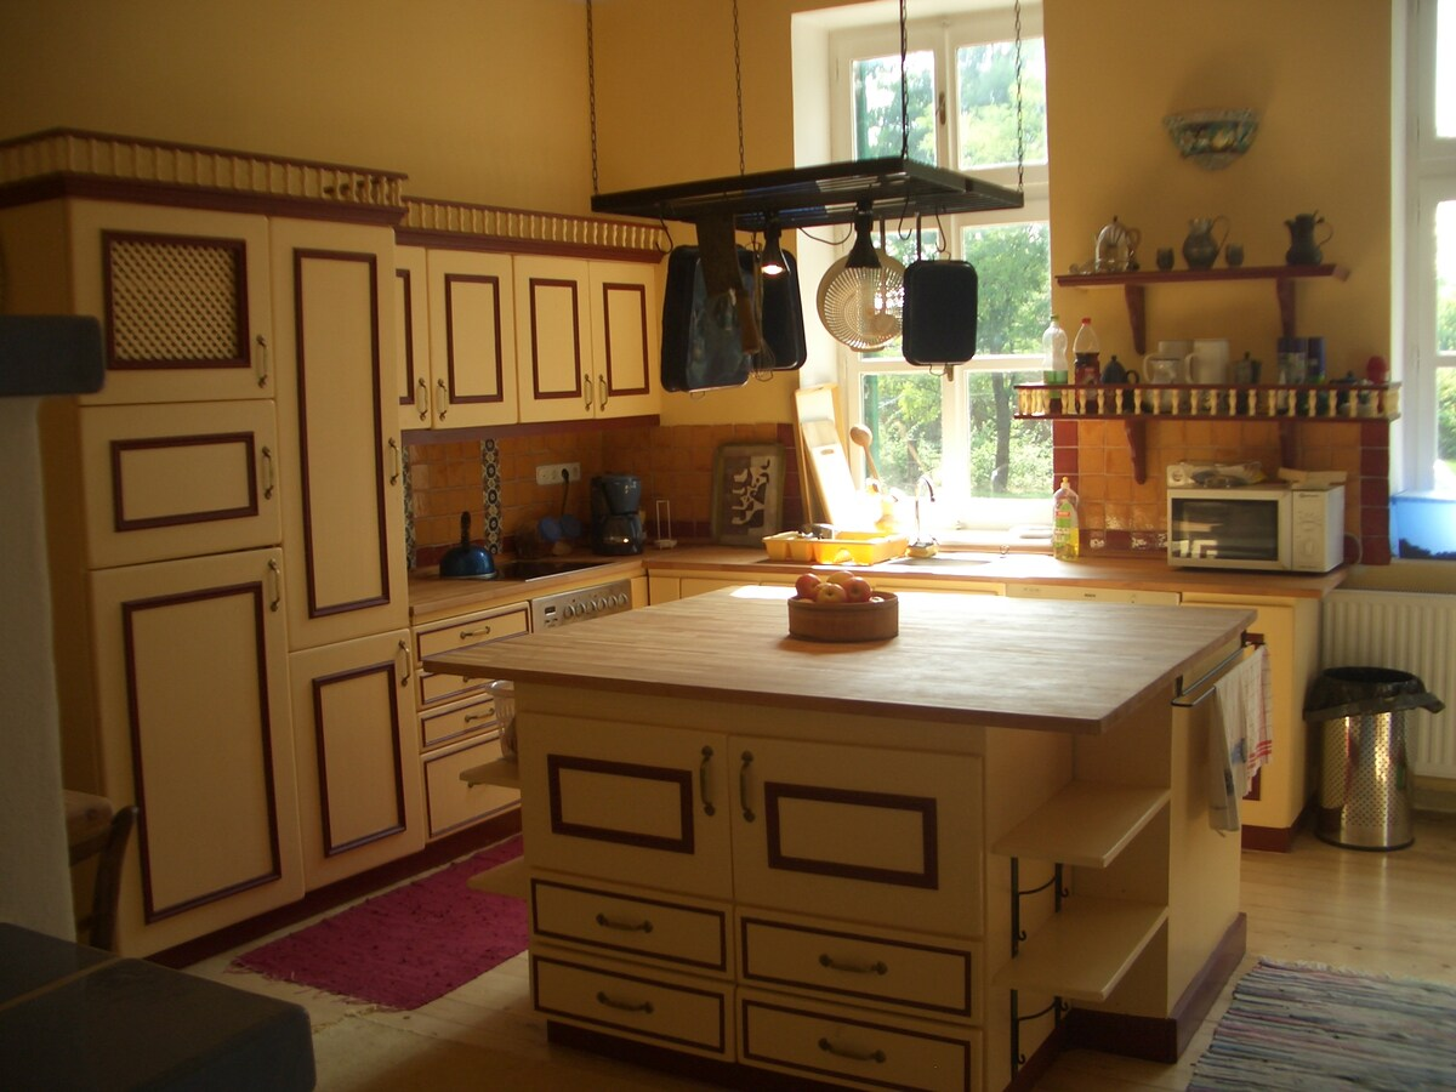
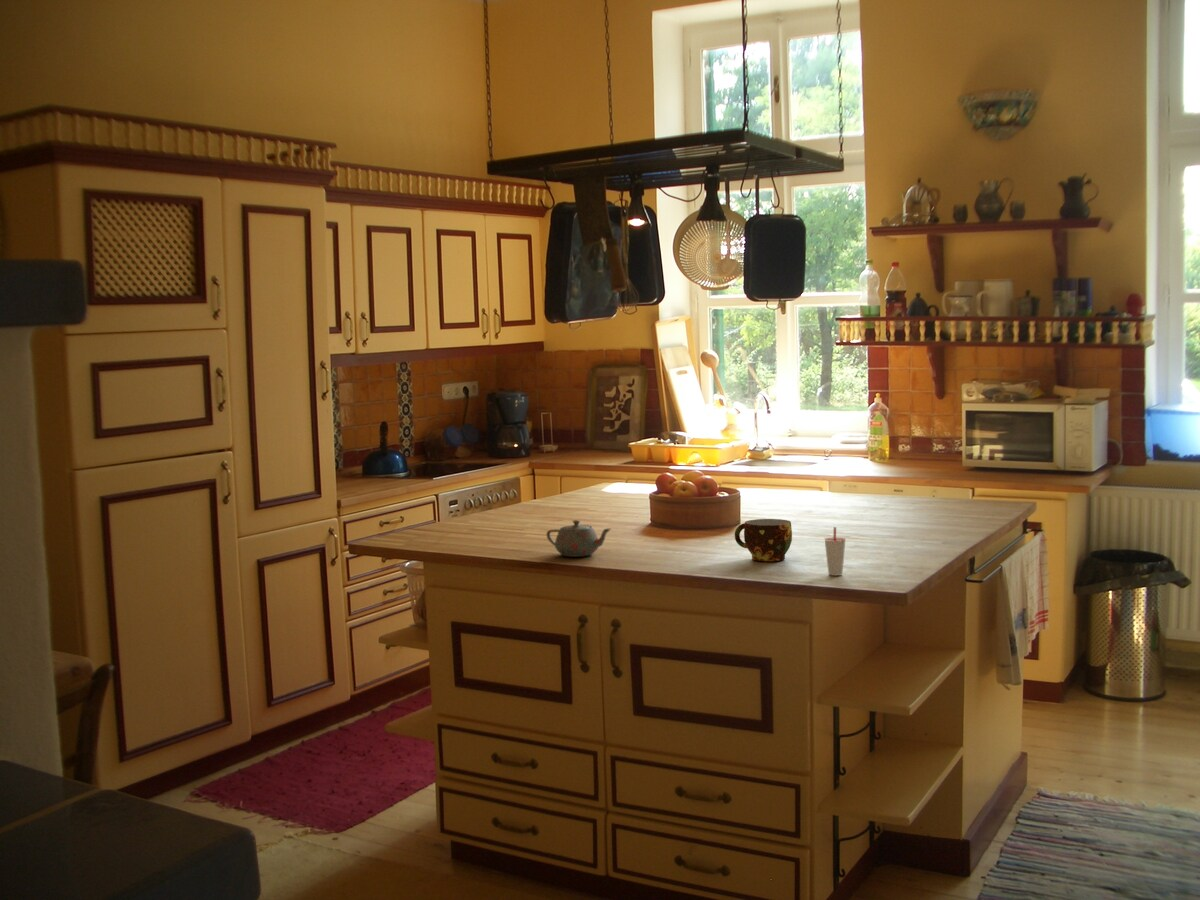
+ teapot [545,519,612,558]
+ cup [823,526,847,576]
+ cup [734,518,793,562]
